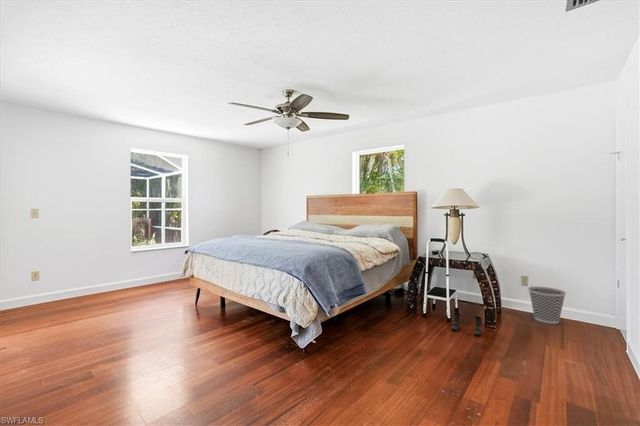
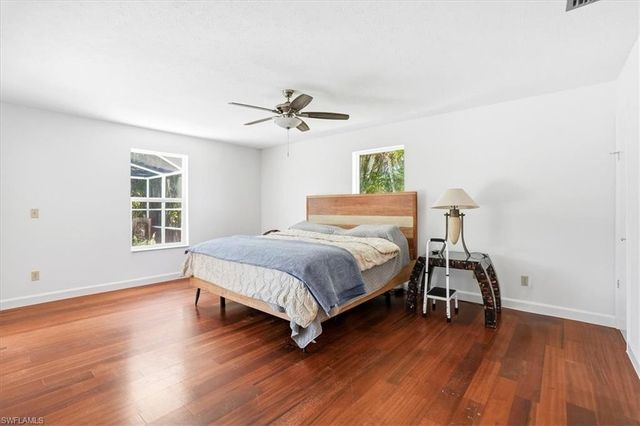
- boots [450,311,483,336]
- wastebasket [527,286,567,325]
